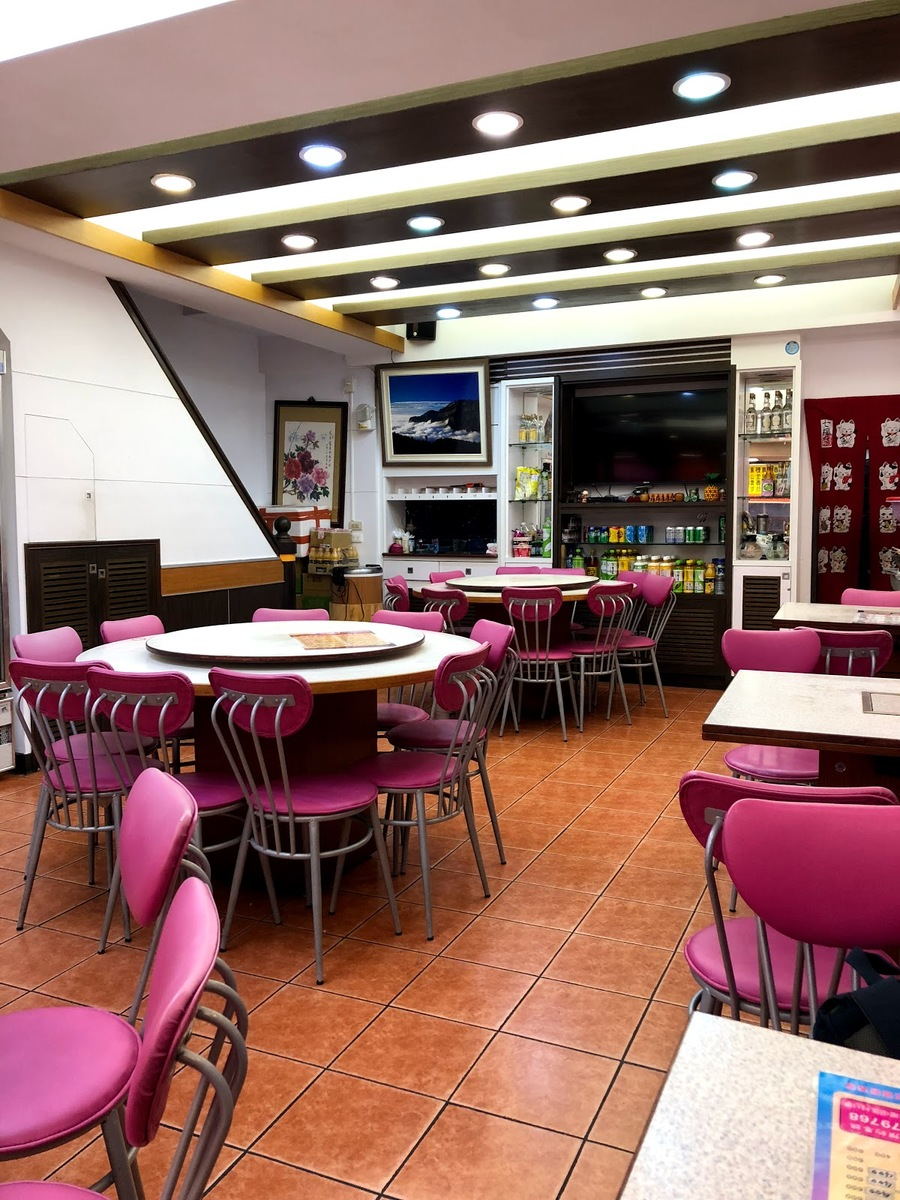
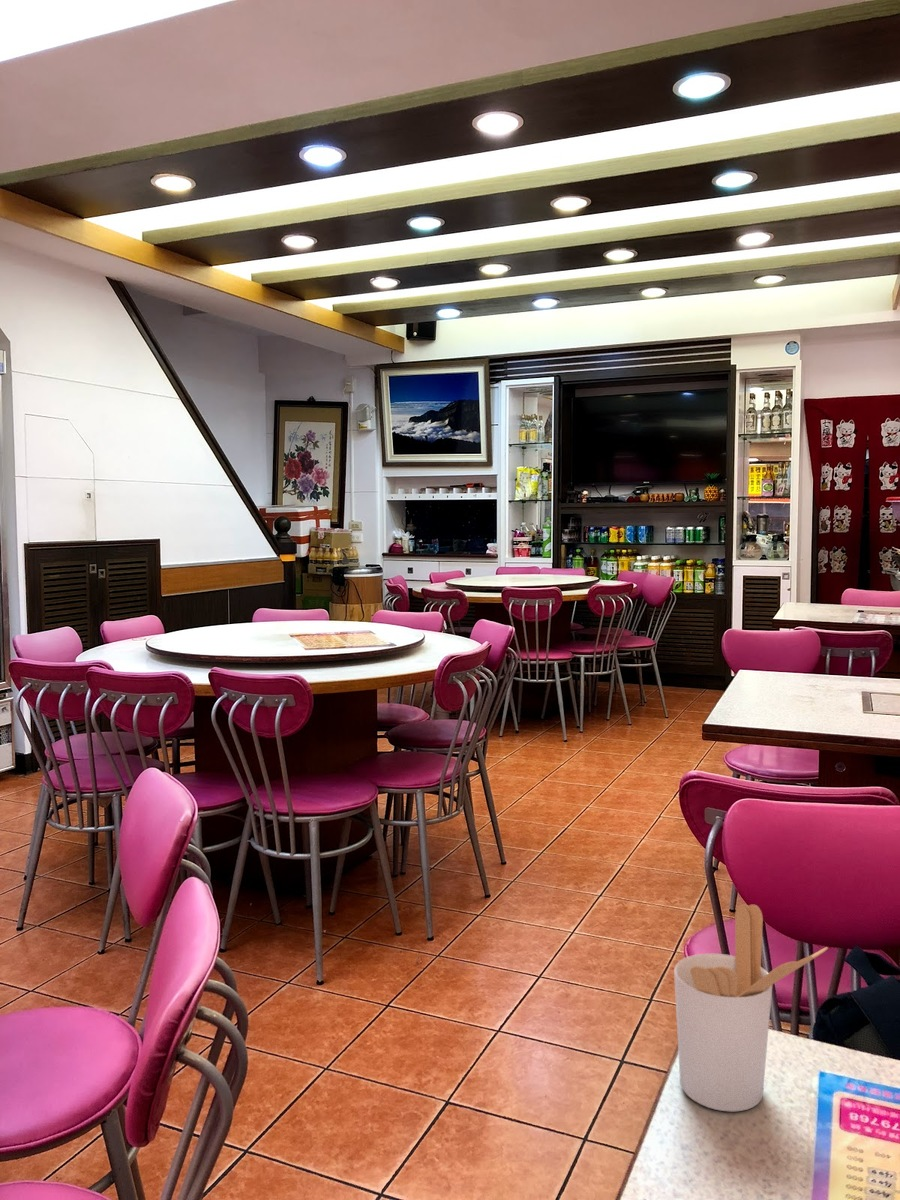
+ utensil holder [673,903,829,1113]
